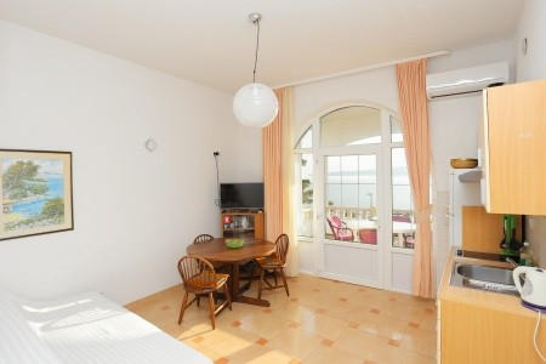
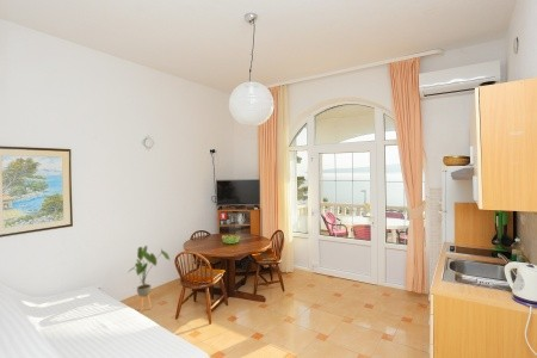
+ house plant [128,245,172,314]
